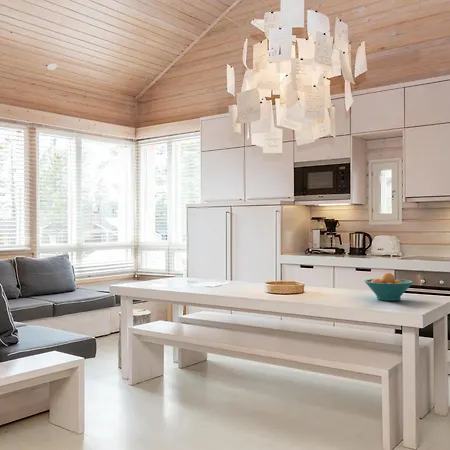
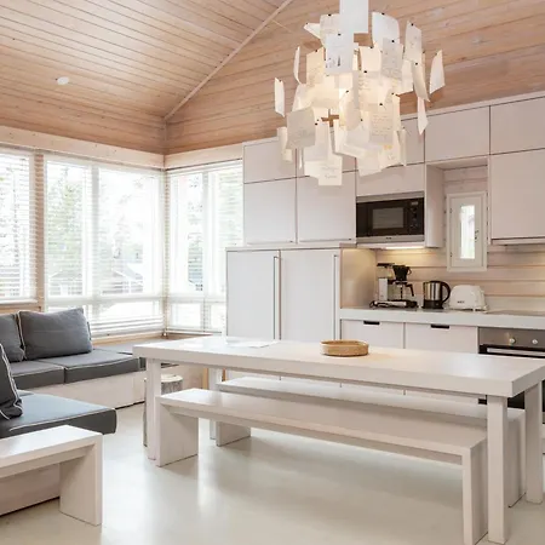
- fruit bowl [364,272,414,302]
